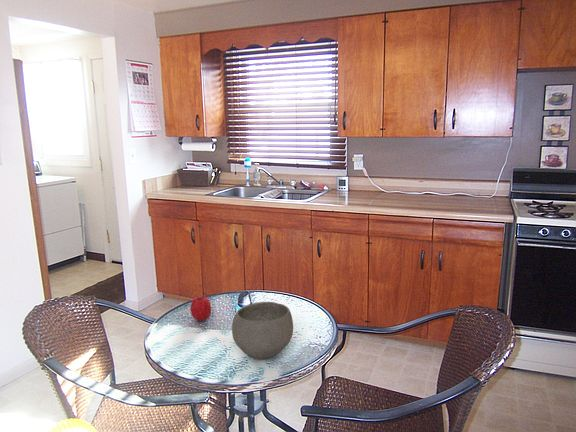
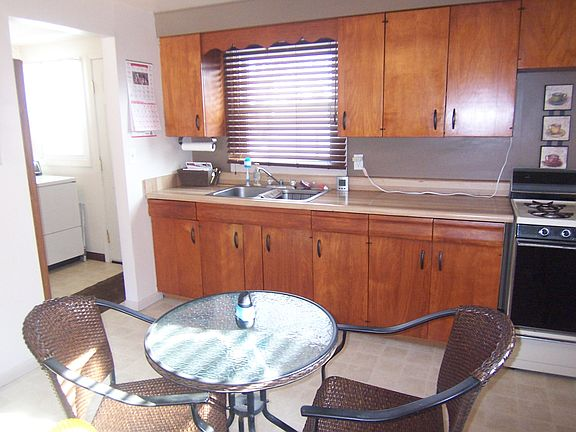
- fruit [190,295,212,322]
- bowl [231,301,294,360]
